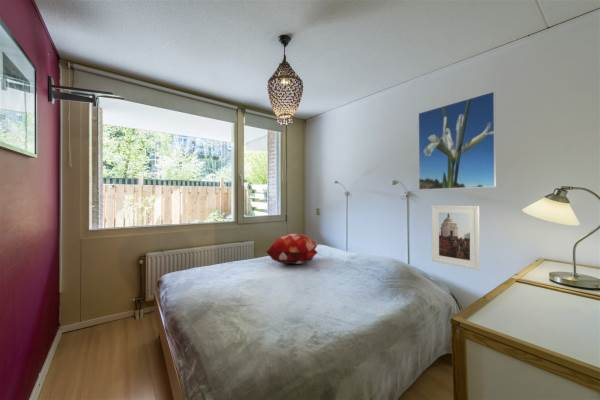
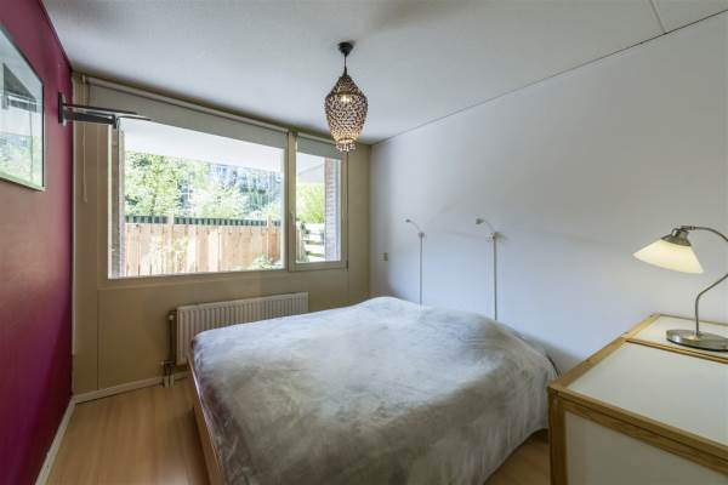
- decorative pillow [265,233,319,265]
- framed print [417,90,497,191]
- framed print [430,204,481,271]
